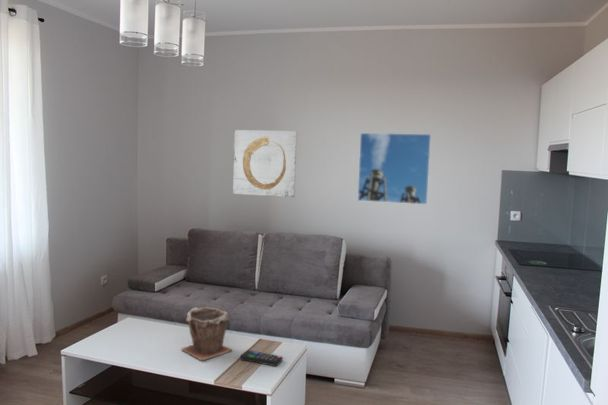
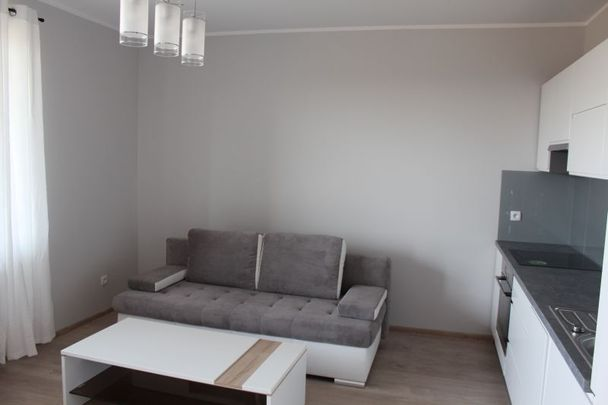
- remote control [240,349,283,367]
- plant pot [180,306,233,361]
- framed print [357,132,432,205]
- wall art [232,129,298,198]
